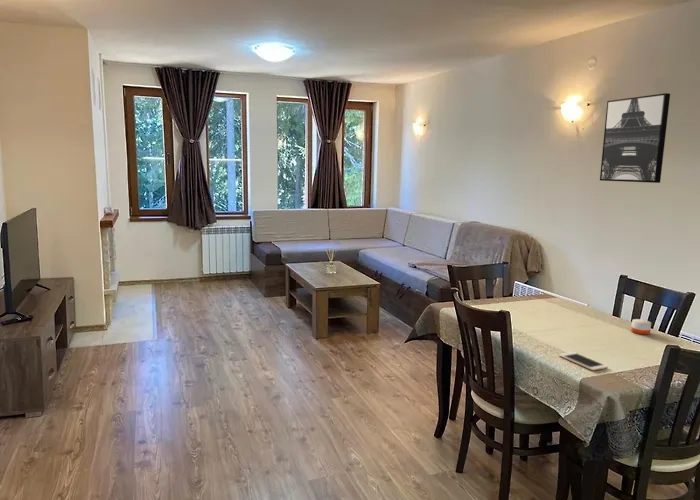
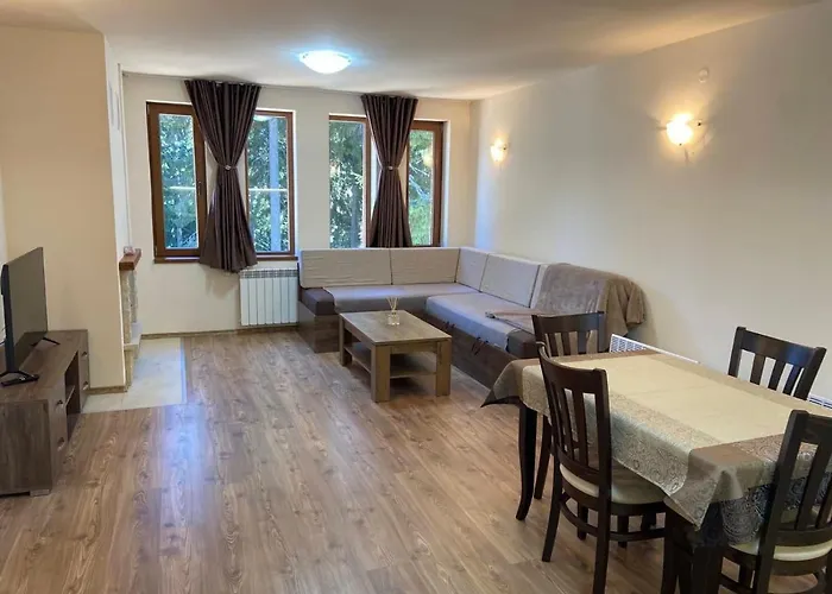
- wall art [599,92,671,184]
- candle [630,316,652,336]
- cell phone [558,351,609,371]
